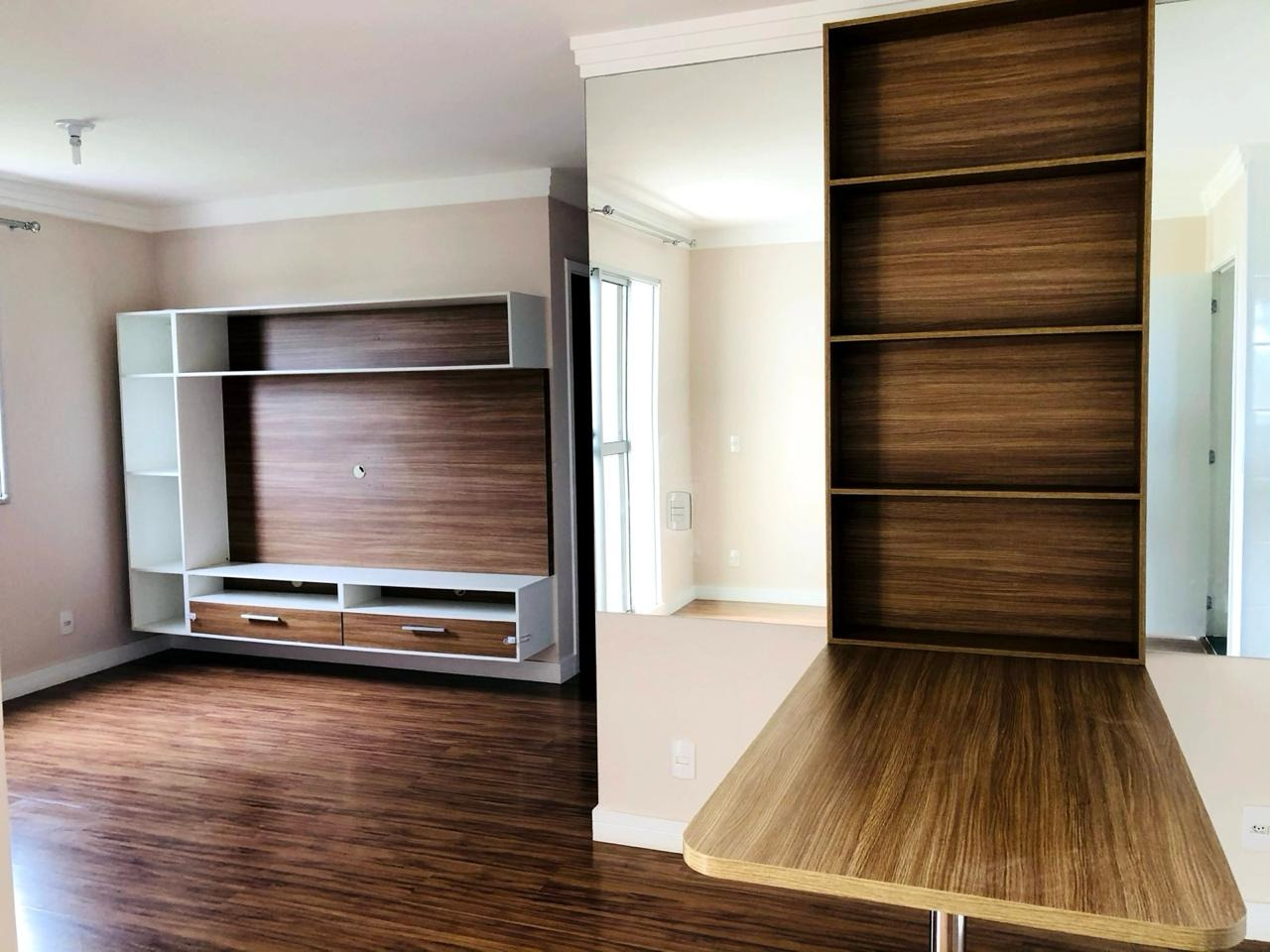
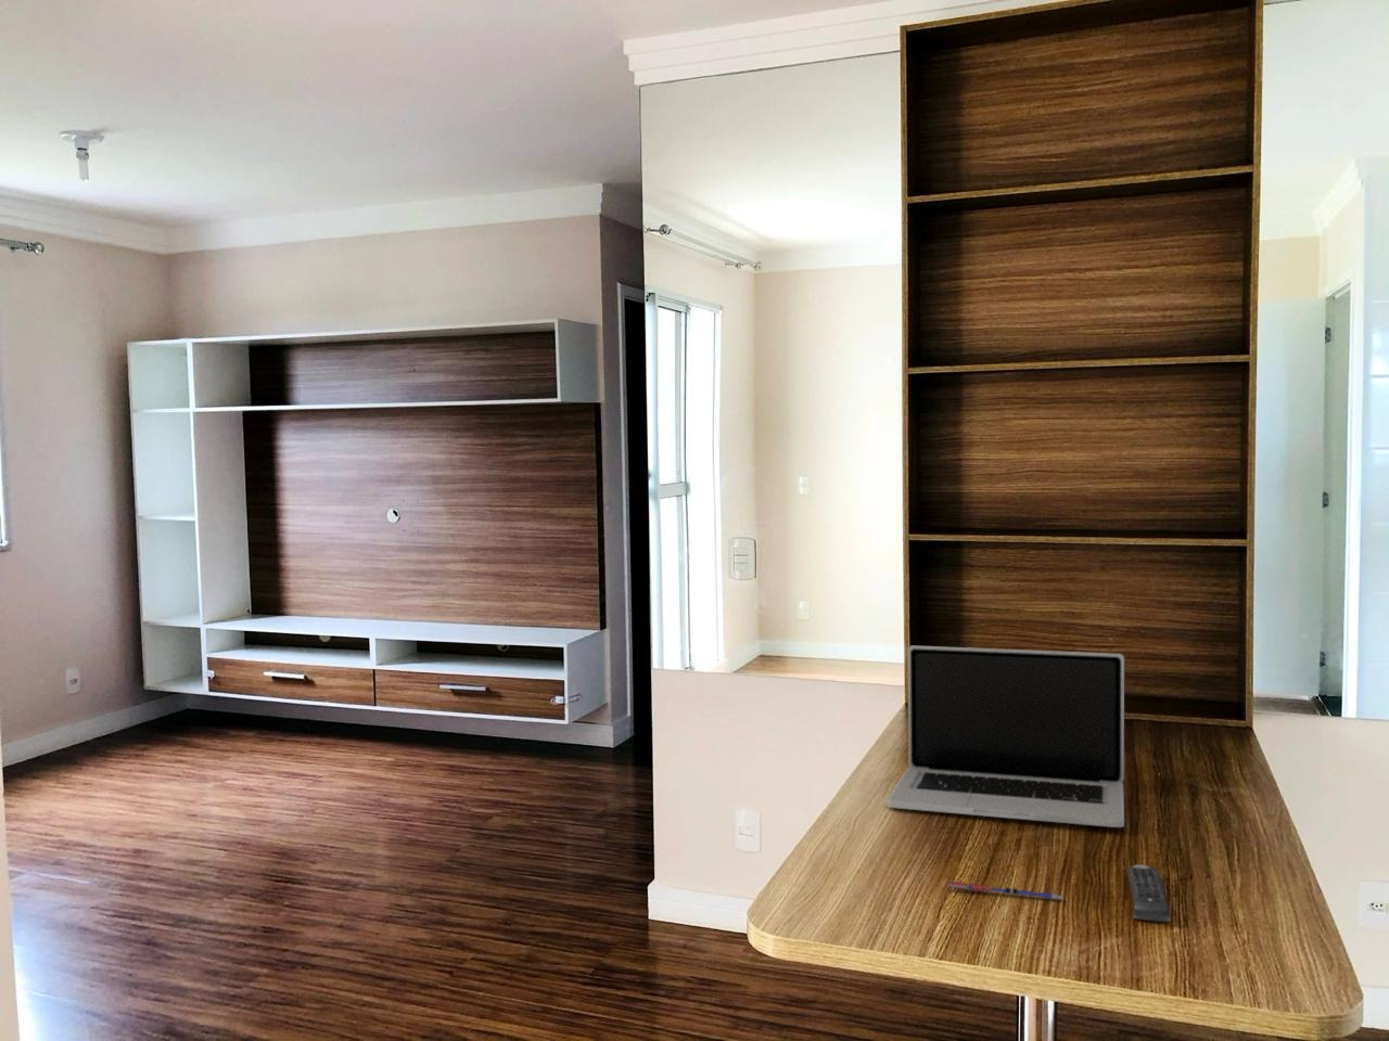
+ pen [946,880,1063,901]
+ laptop [886,645,1125,829]
+ remote control [1124,863,1171,923]
